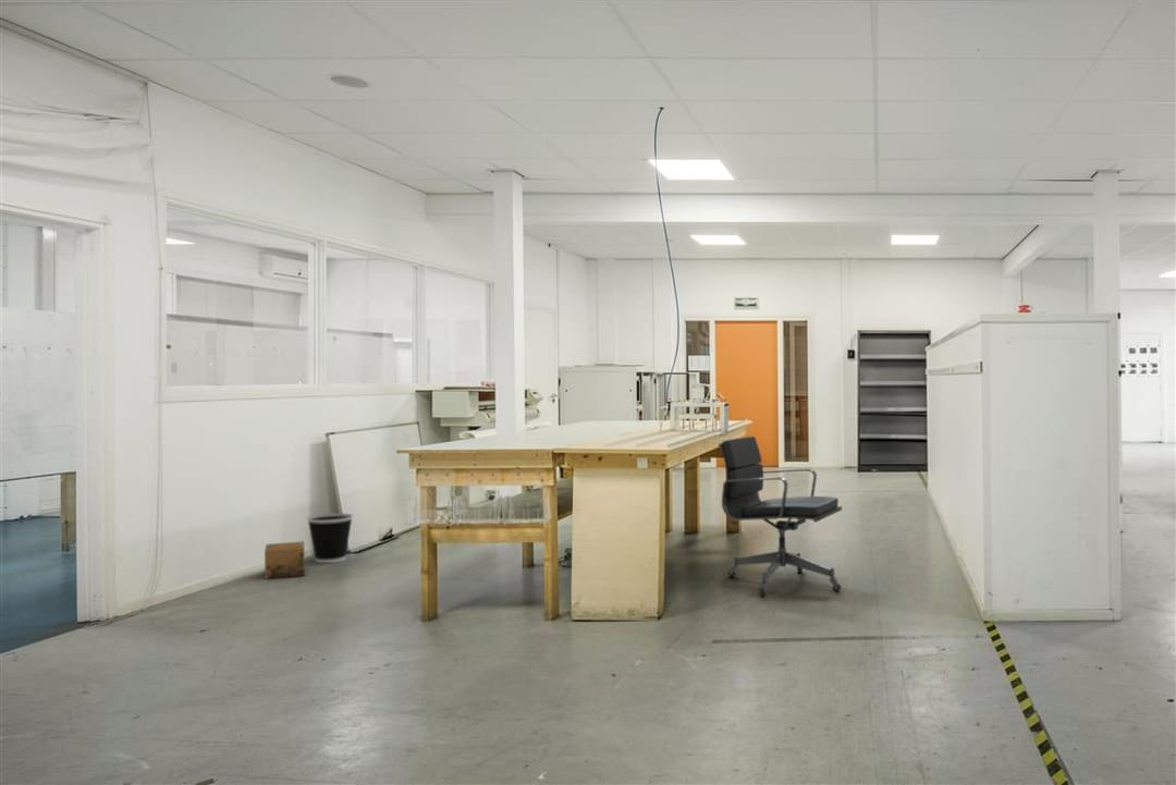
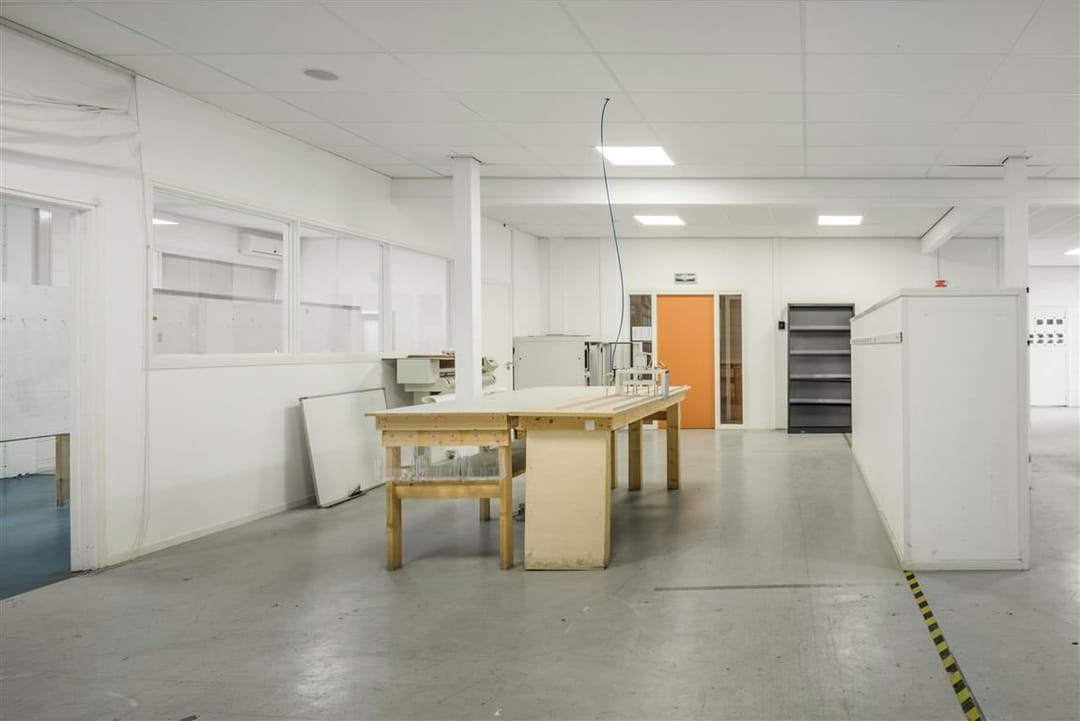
- cardboard box [264,540,306,580]
- wastebasket [306,512,354,564]
- office chair [718,434,843,598]
